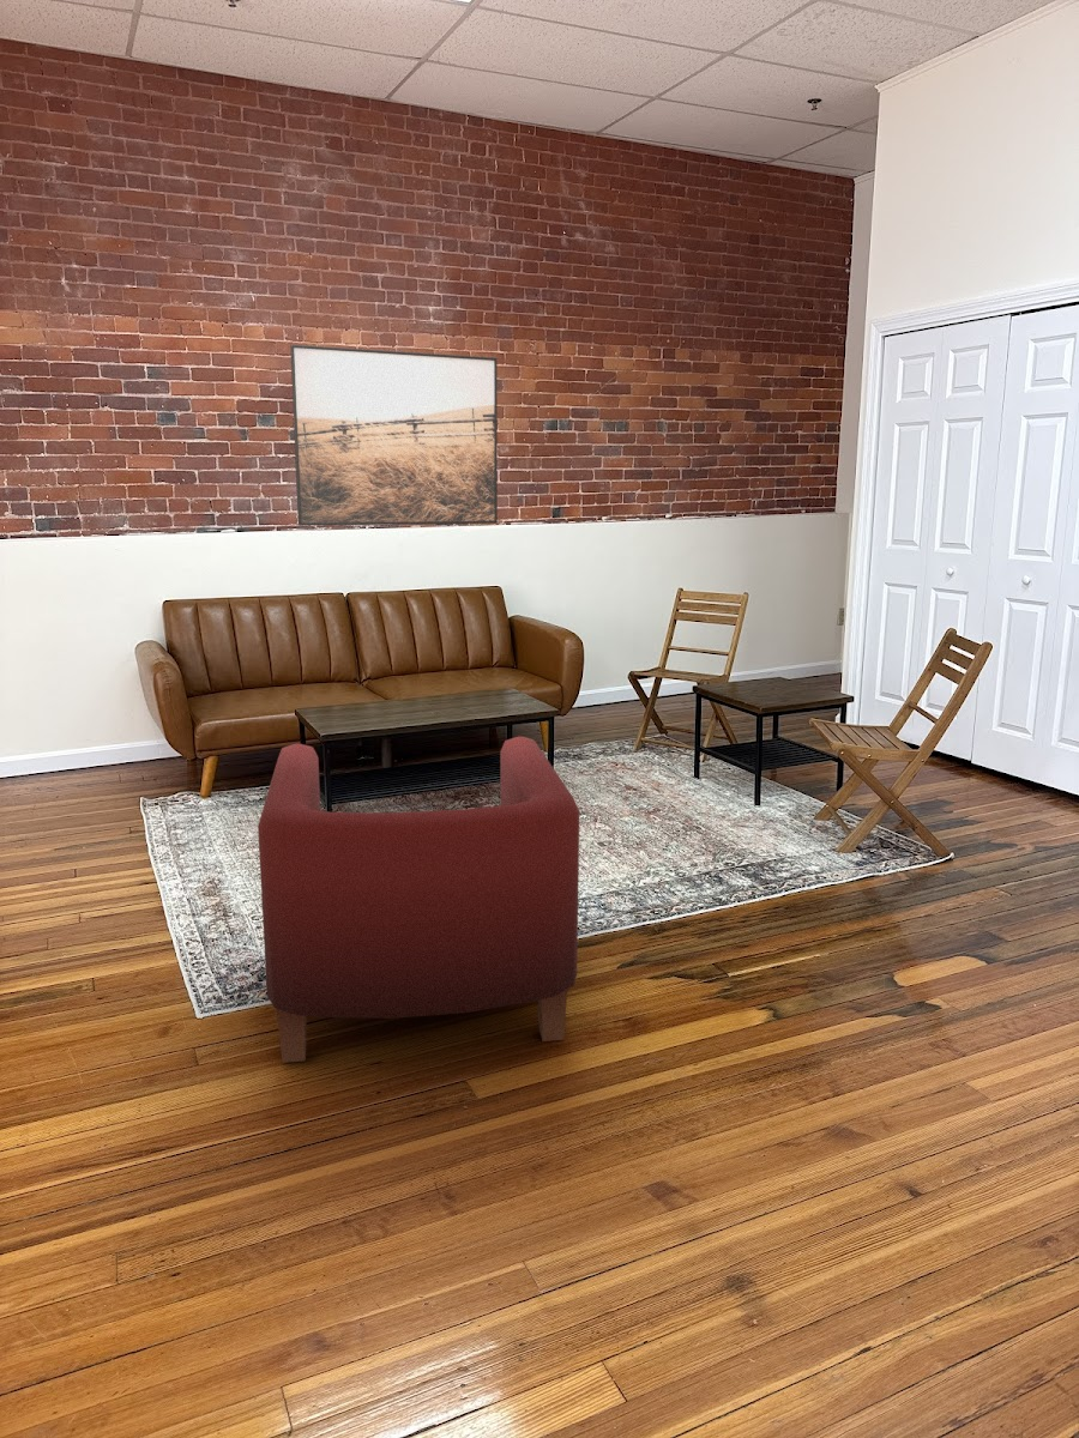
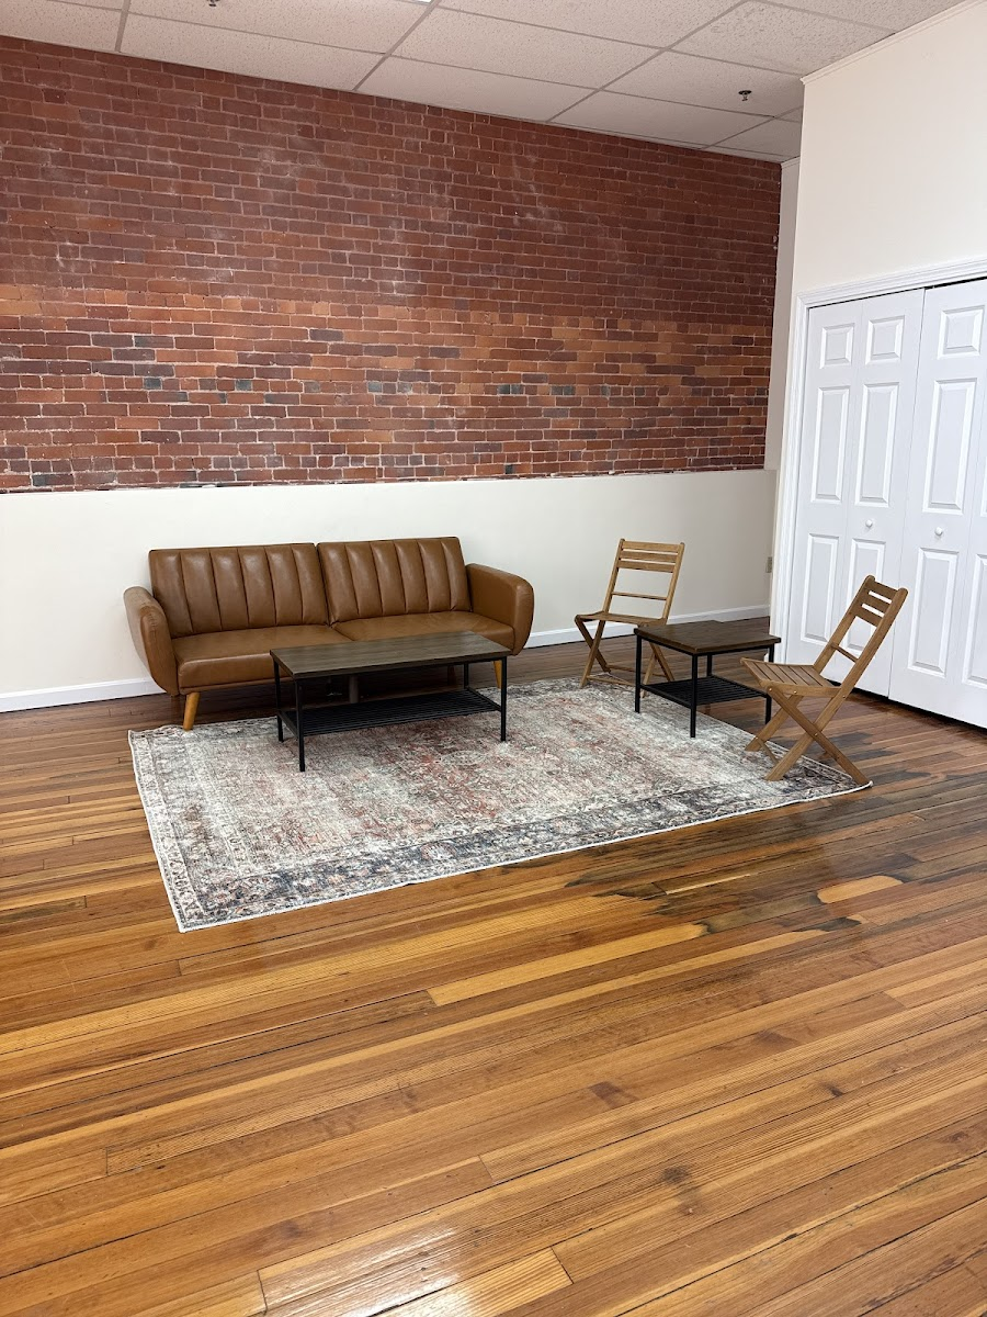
- armchair [257,736,580,1064]
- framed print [289,344,499,527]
